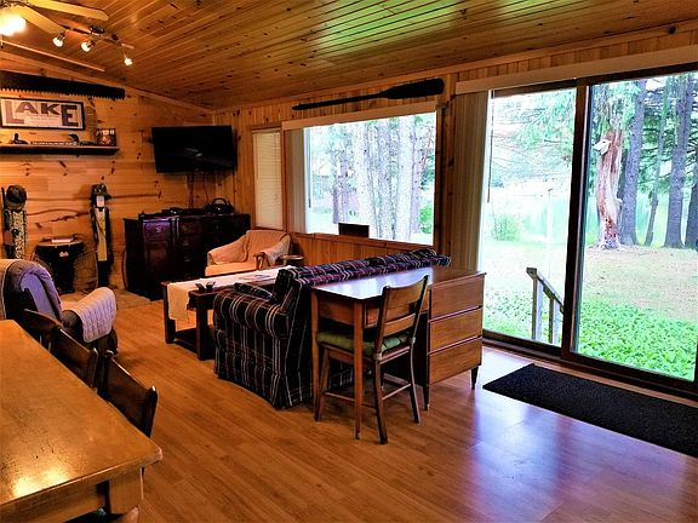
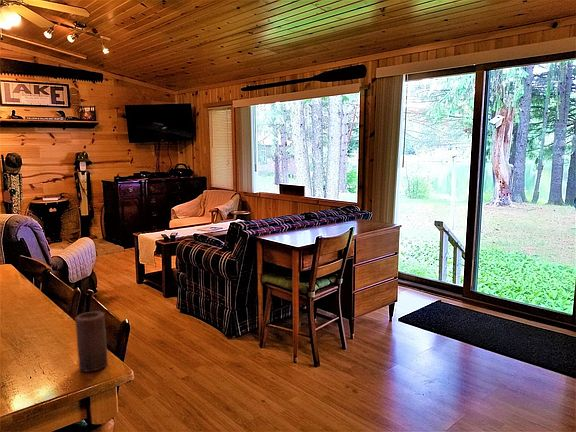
+ candle [75,310,109,373]
